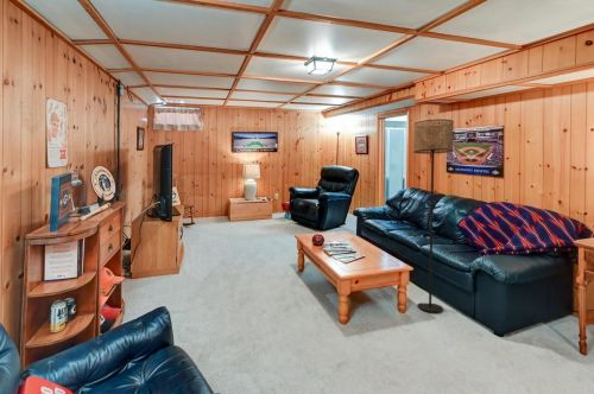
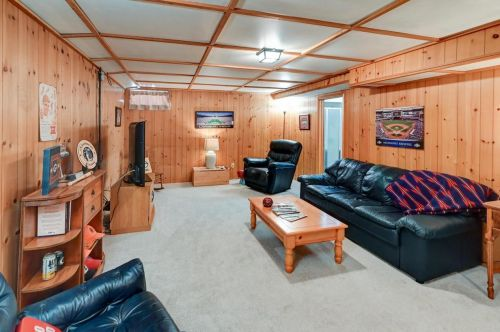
- floor lamp [412,119,455,313]
